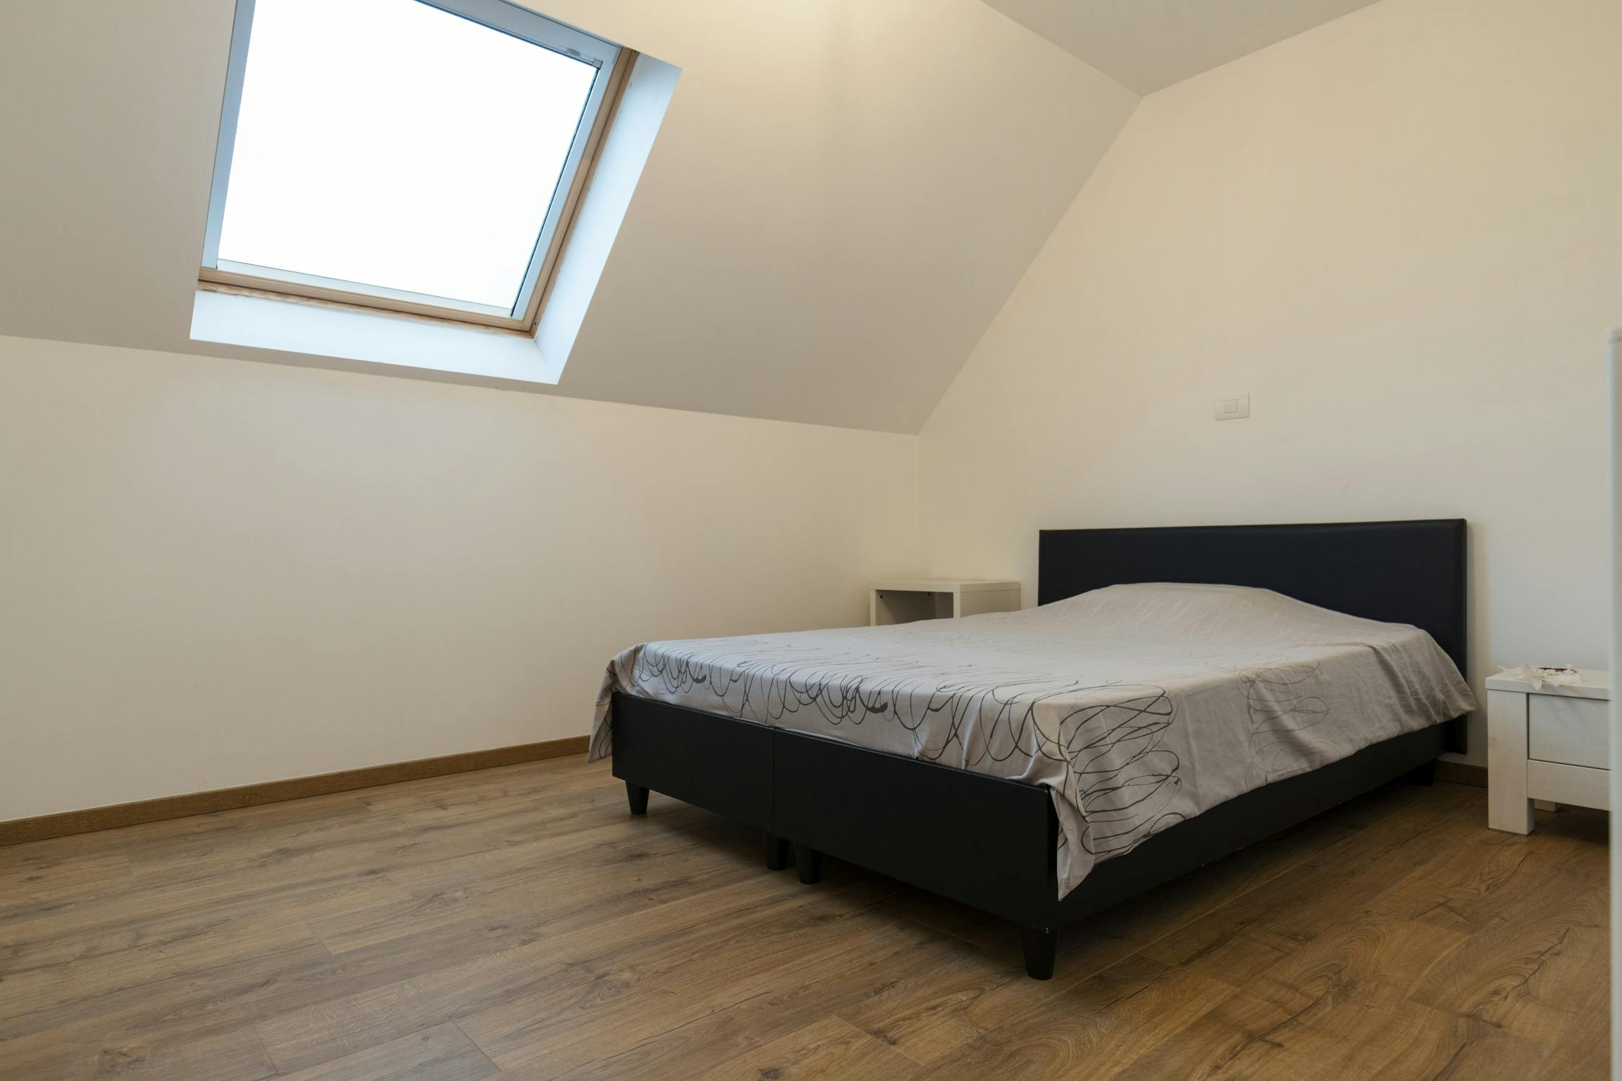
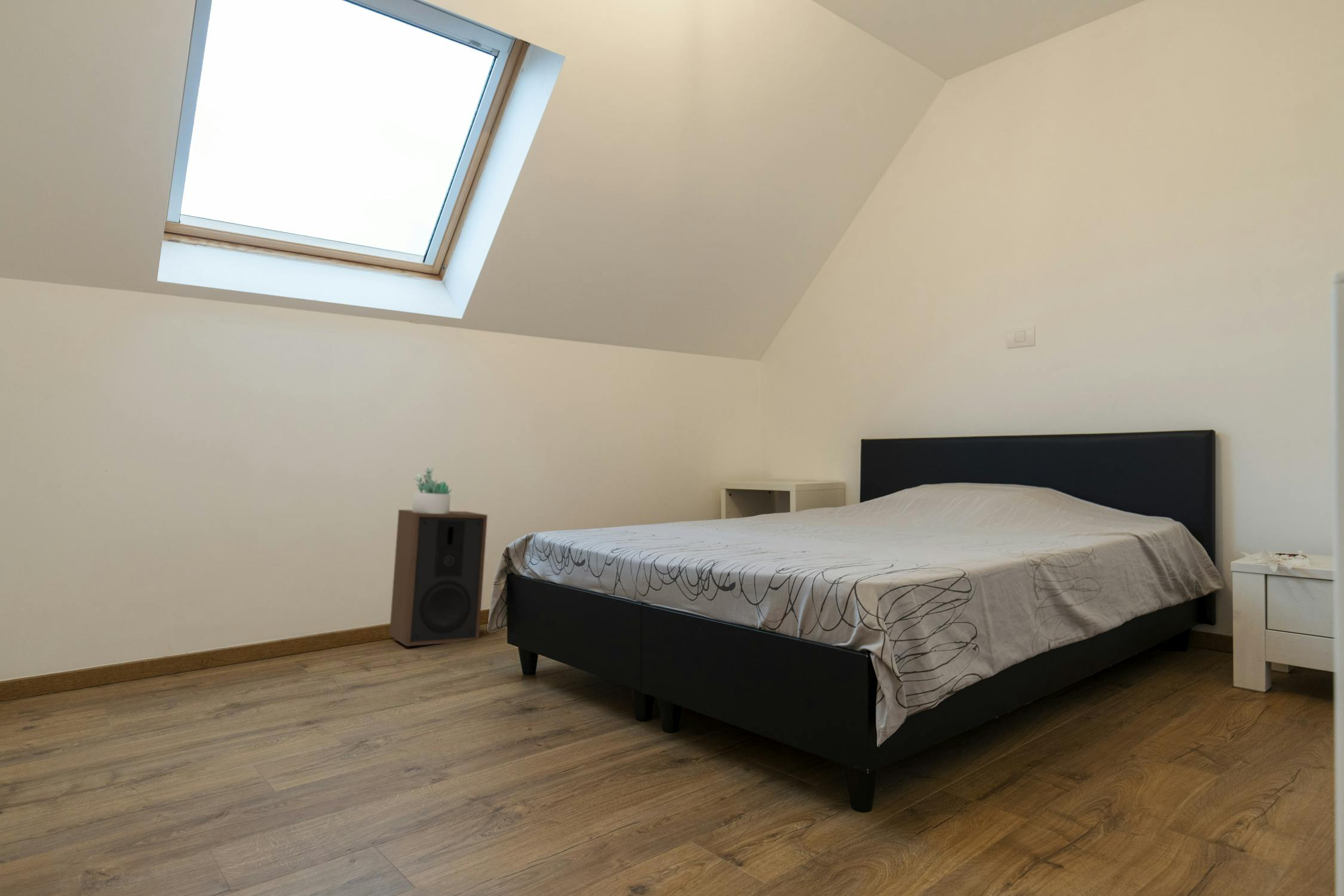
+ speaker [389,509,488,647]
+ succulent plant [412,467,452,514]
